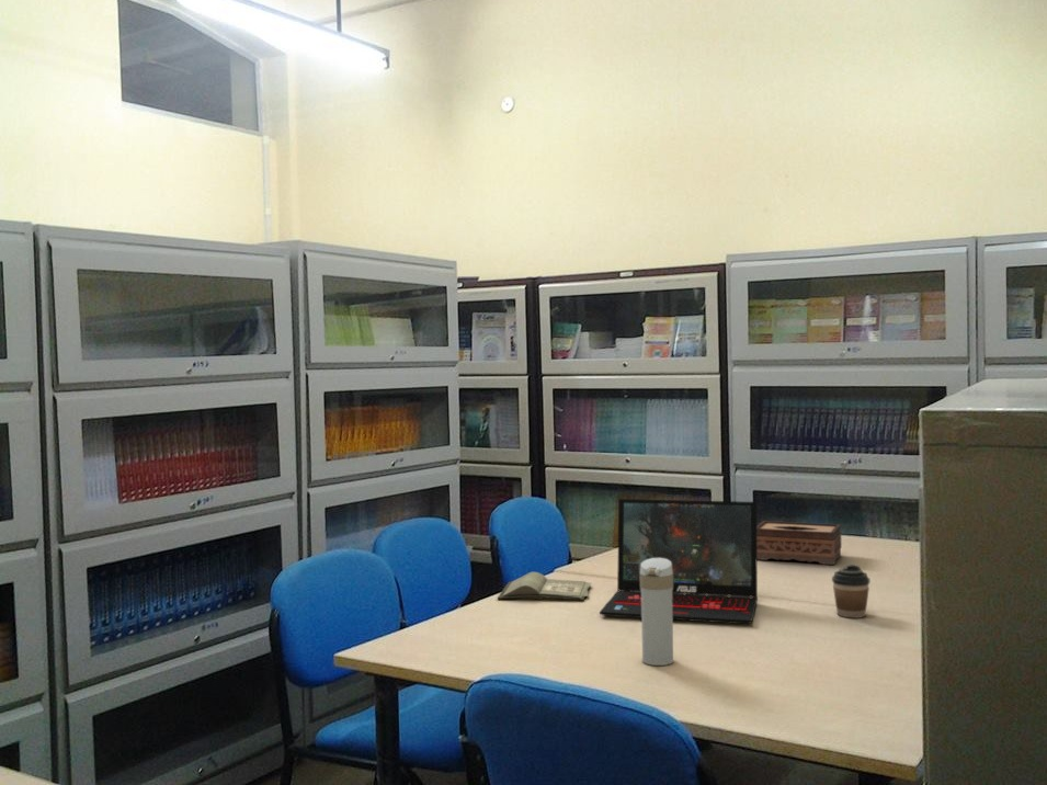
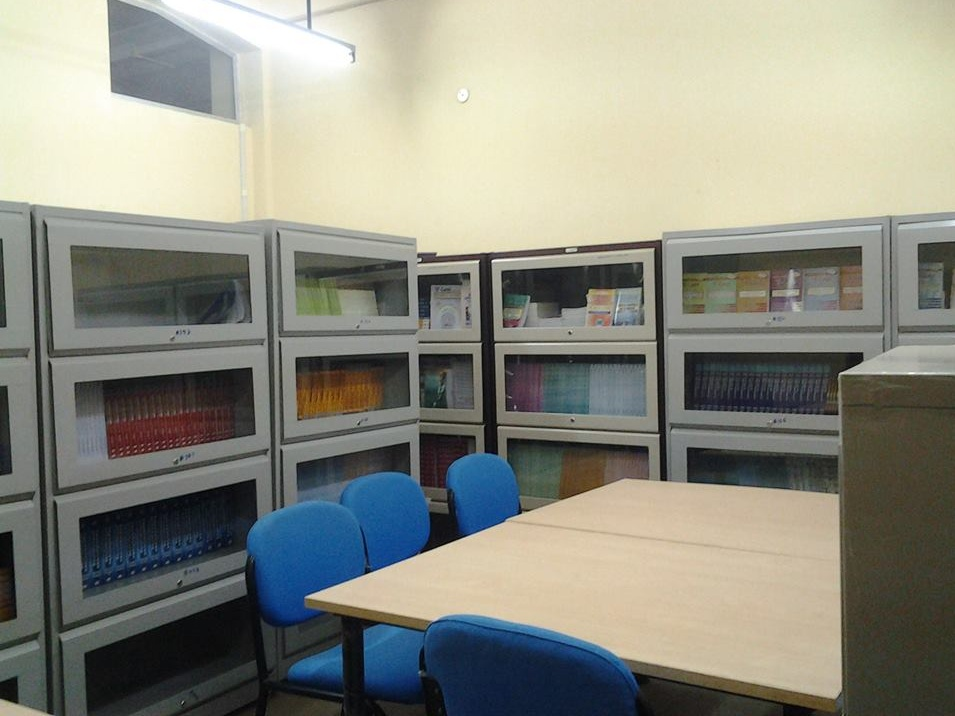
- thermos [640,558,674,667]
- laptop [599,498,759,625]
- hardback book [497,571,592,602]
- tissue box [756,520,842,566]
- coffee cup [831,564,872,619]
